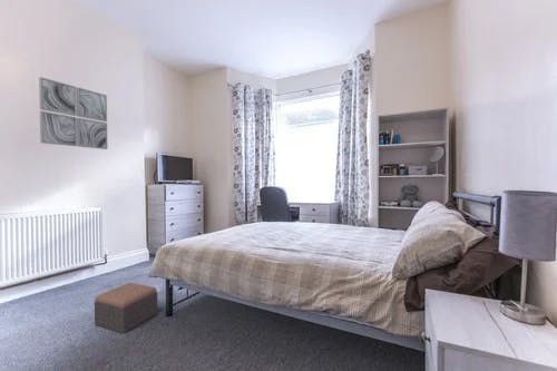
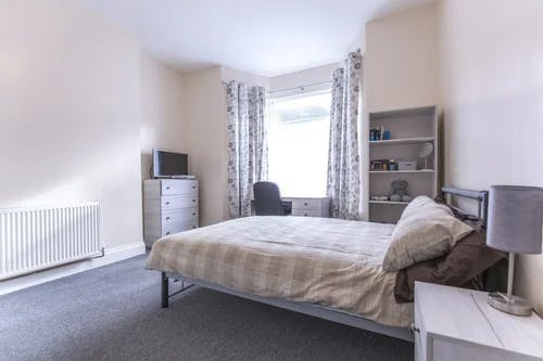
- footstool [94,282,159,334]
- wall art [38,76,109,150]
